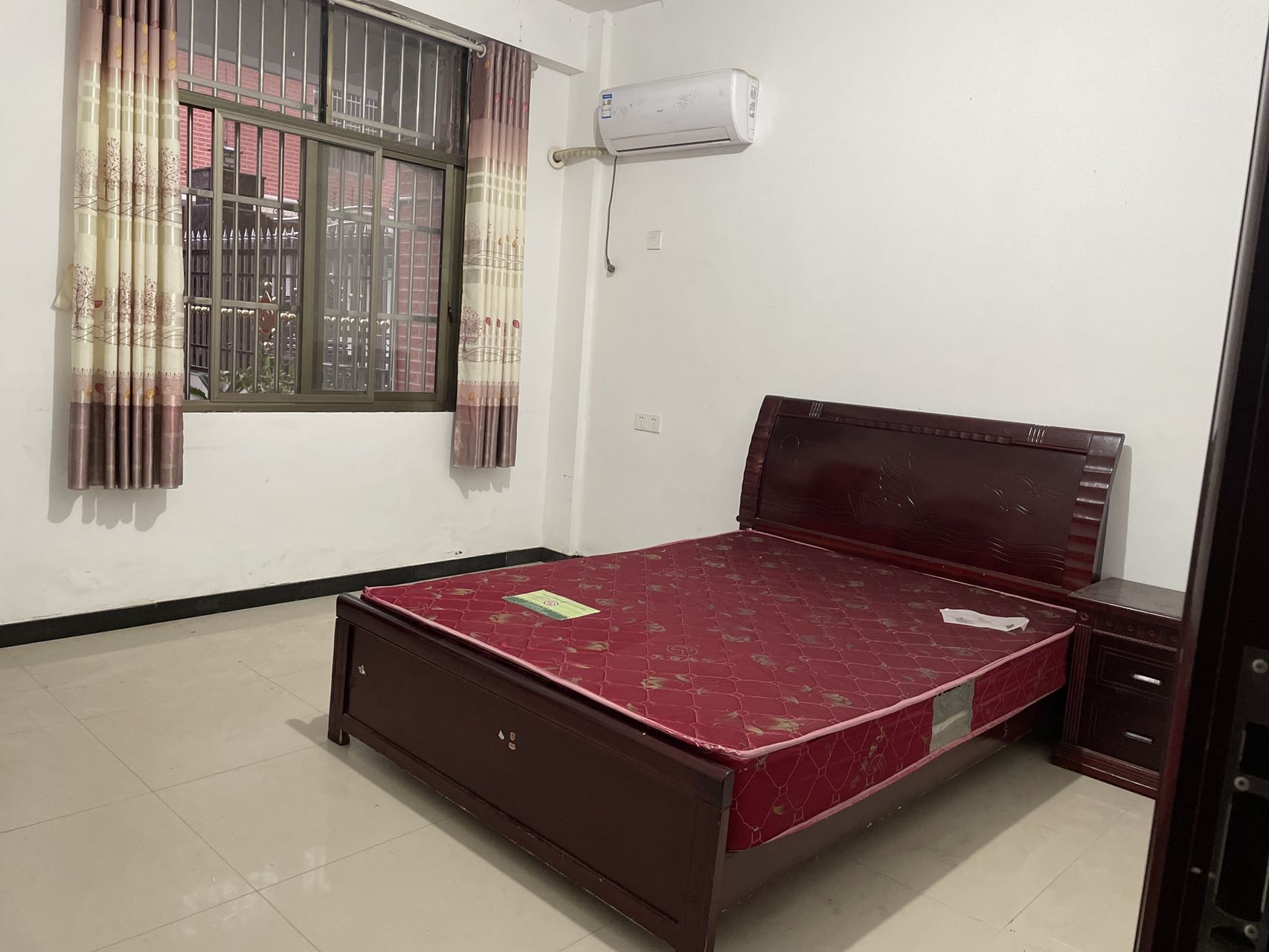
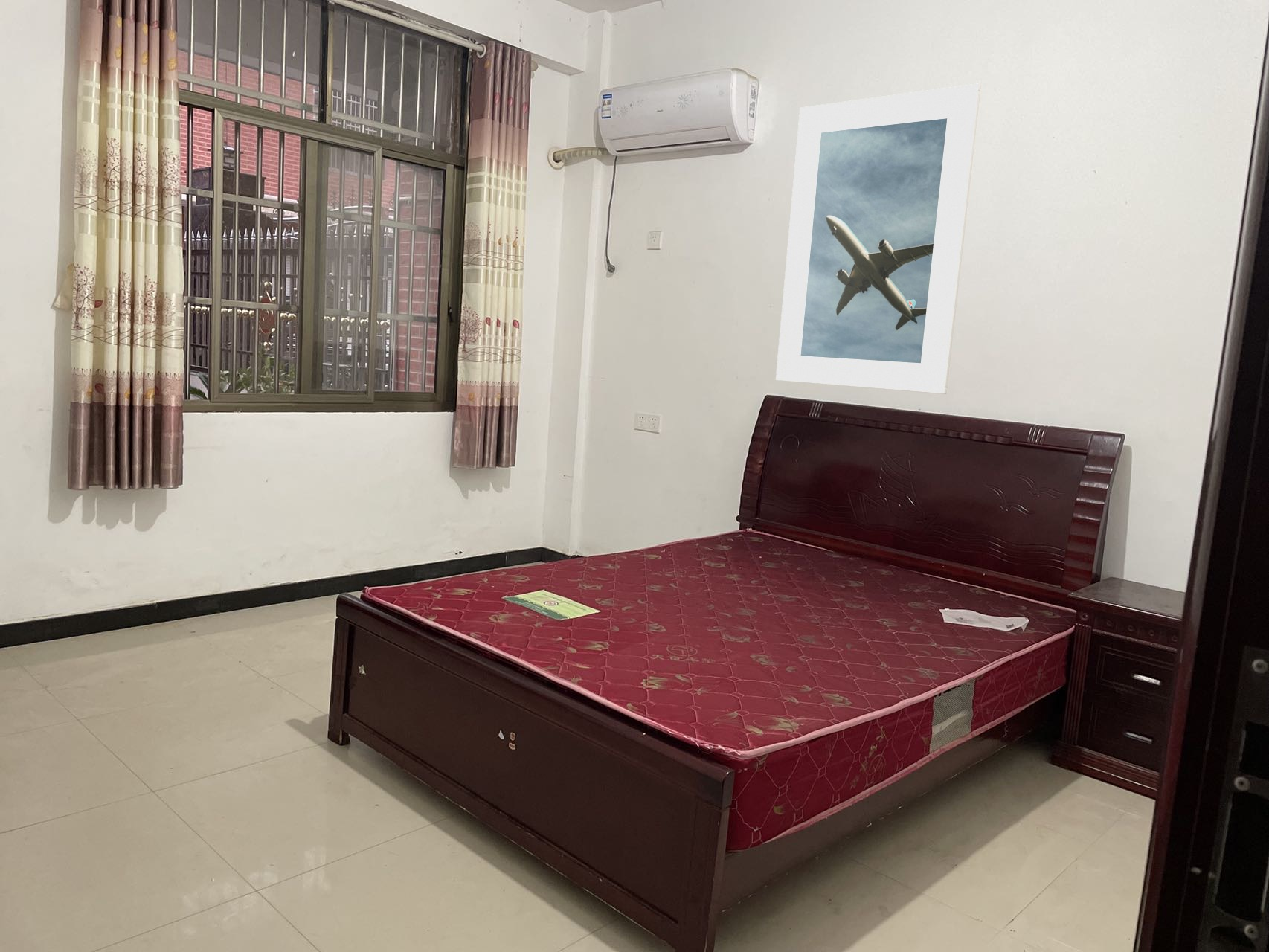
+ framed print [775,83,982,395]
